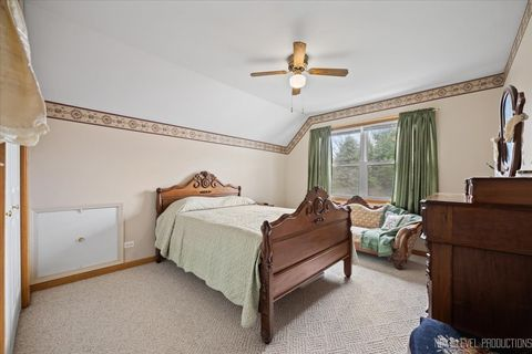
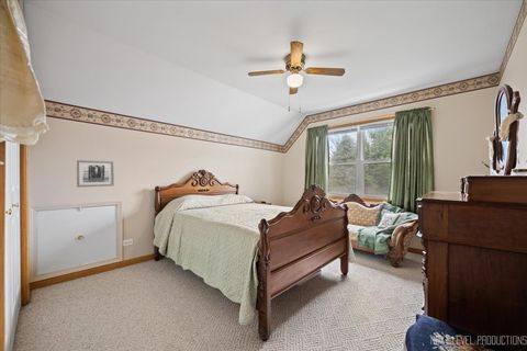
+ wall art [76,159,115,189]
